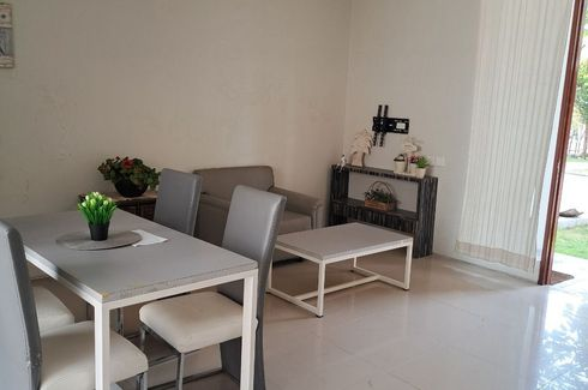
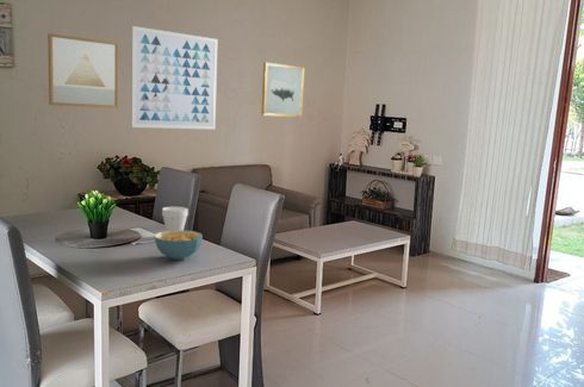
+ cup [161,206,190,231]
+ wall art [260,62,305,118]
+ cereal bowl [154,229,204,261]
+ wall art [130,25,218,130]
+ wall art [46,32,119,110]
